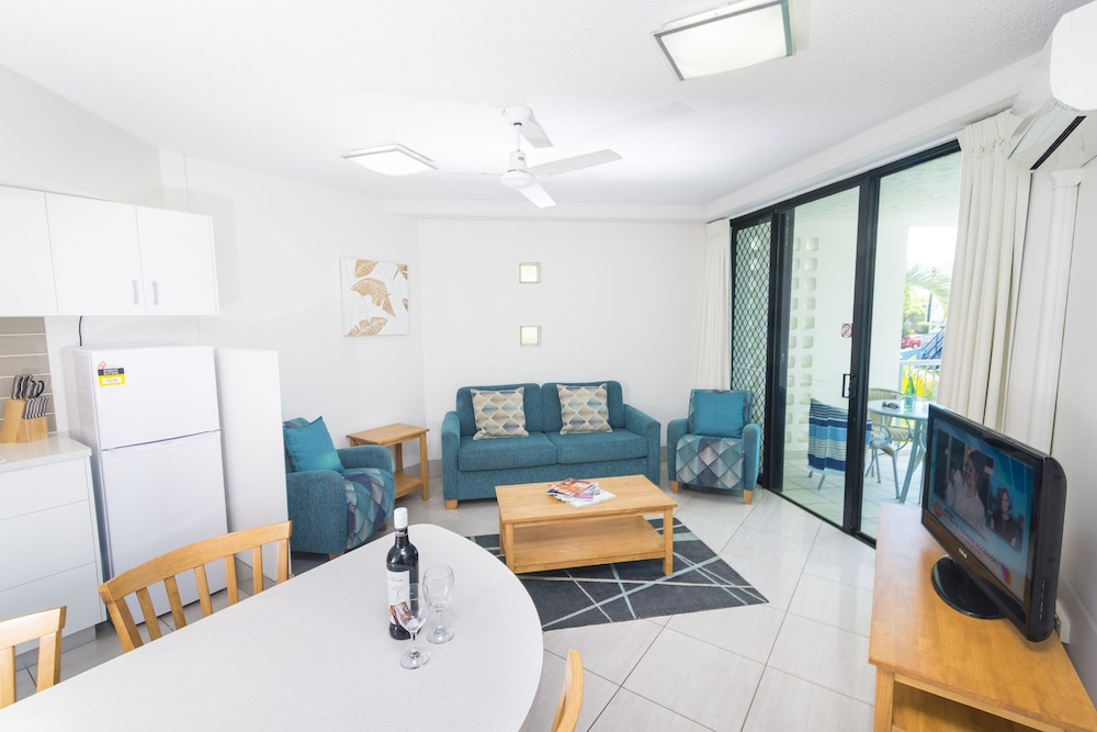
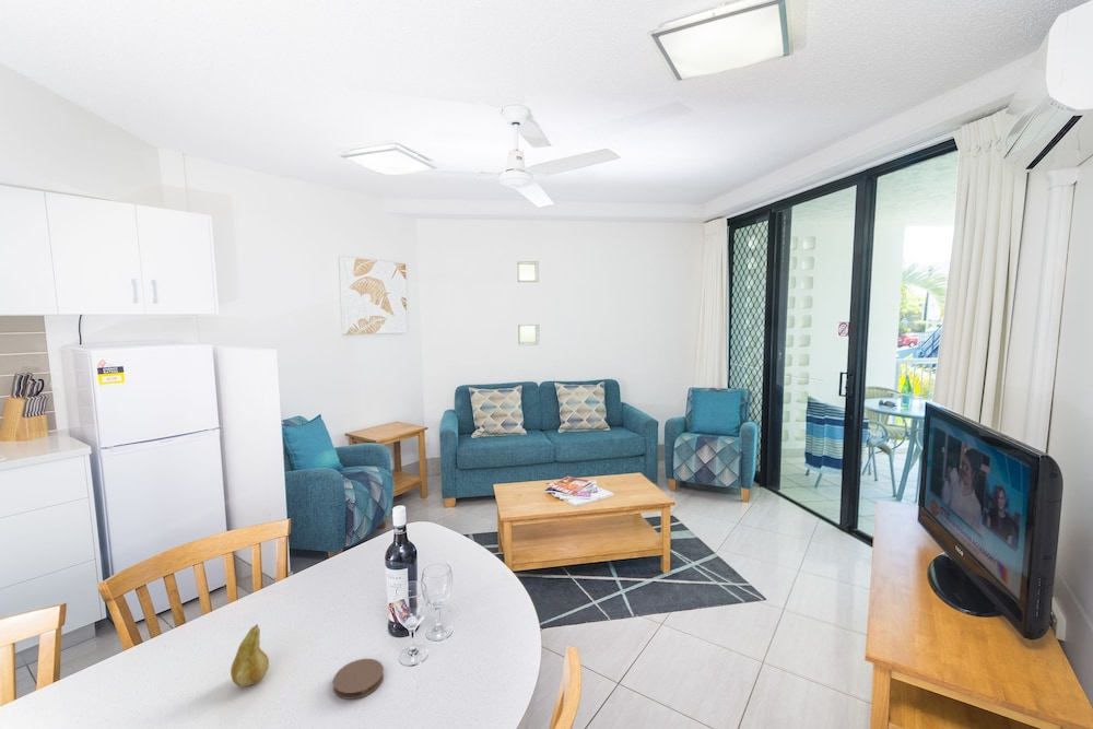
+ fruit [230,623,270,687]
+ coaster [332,658,385,701]
